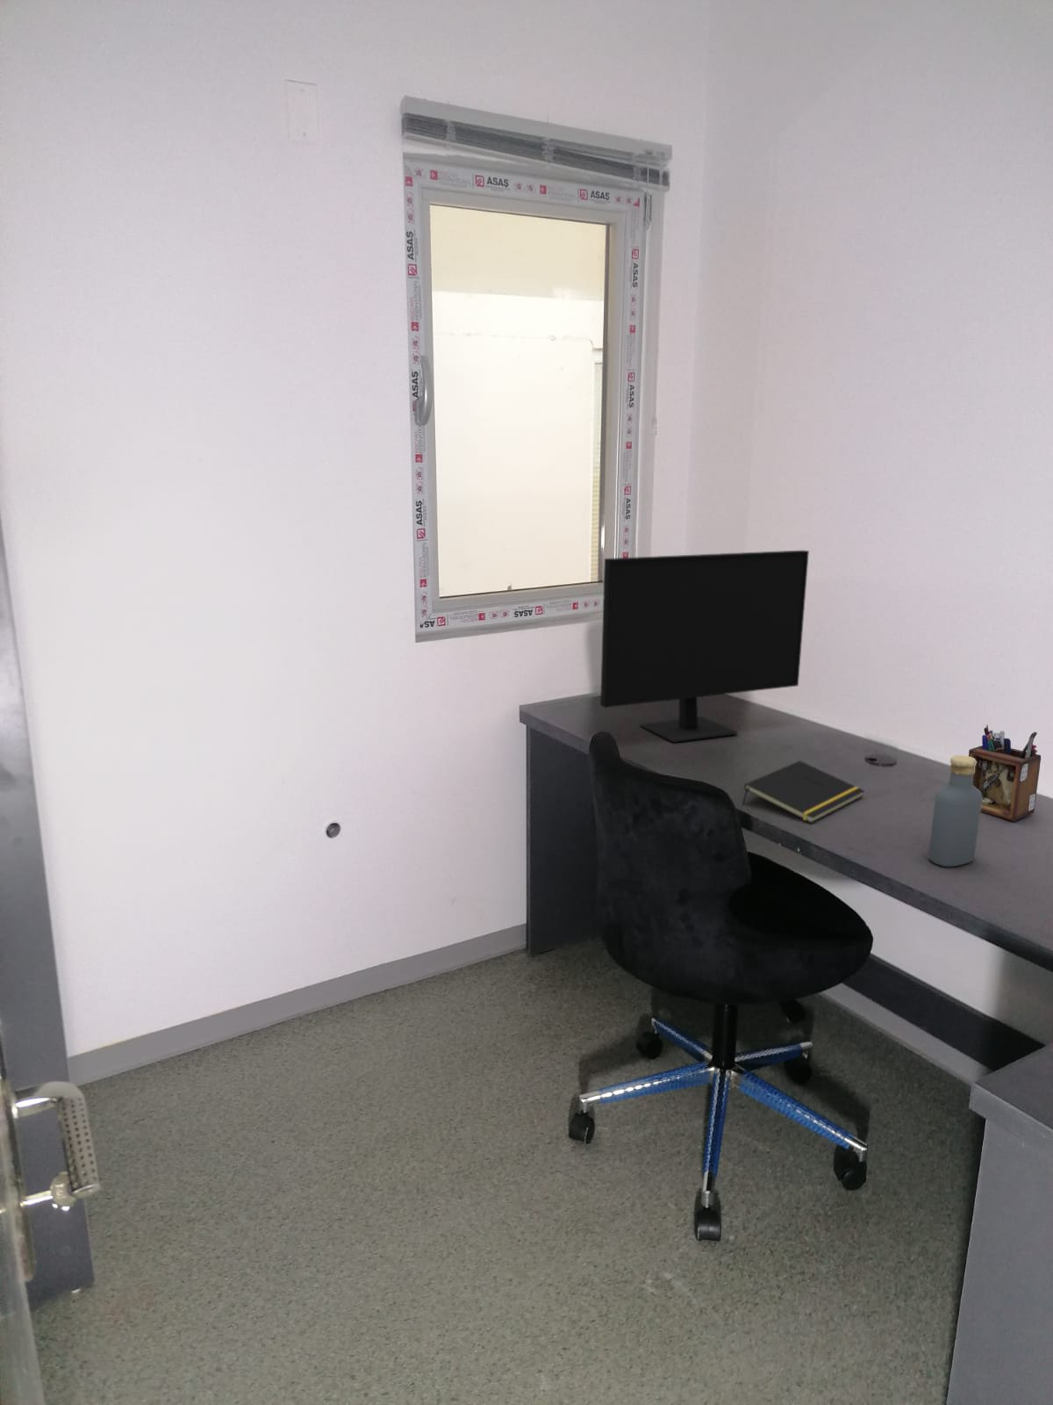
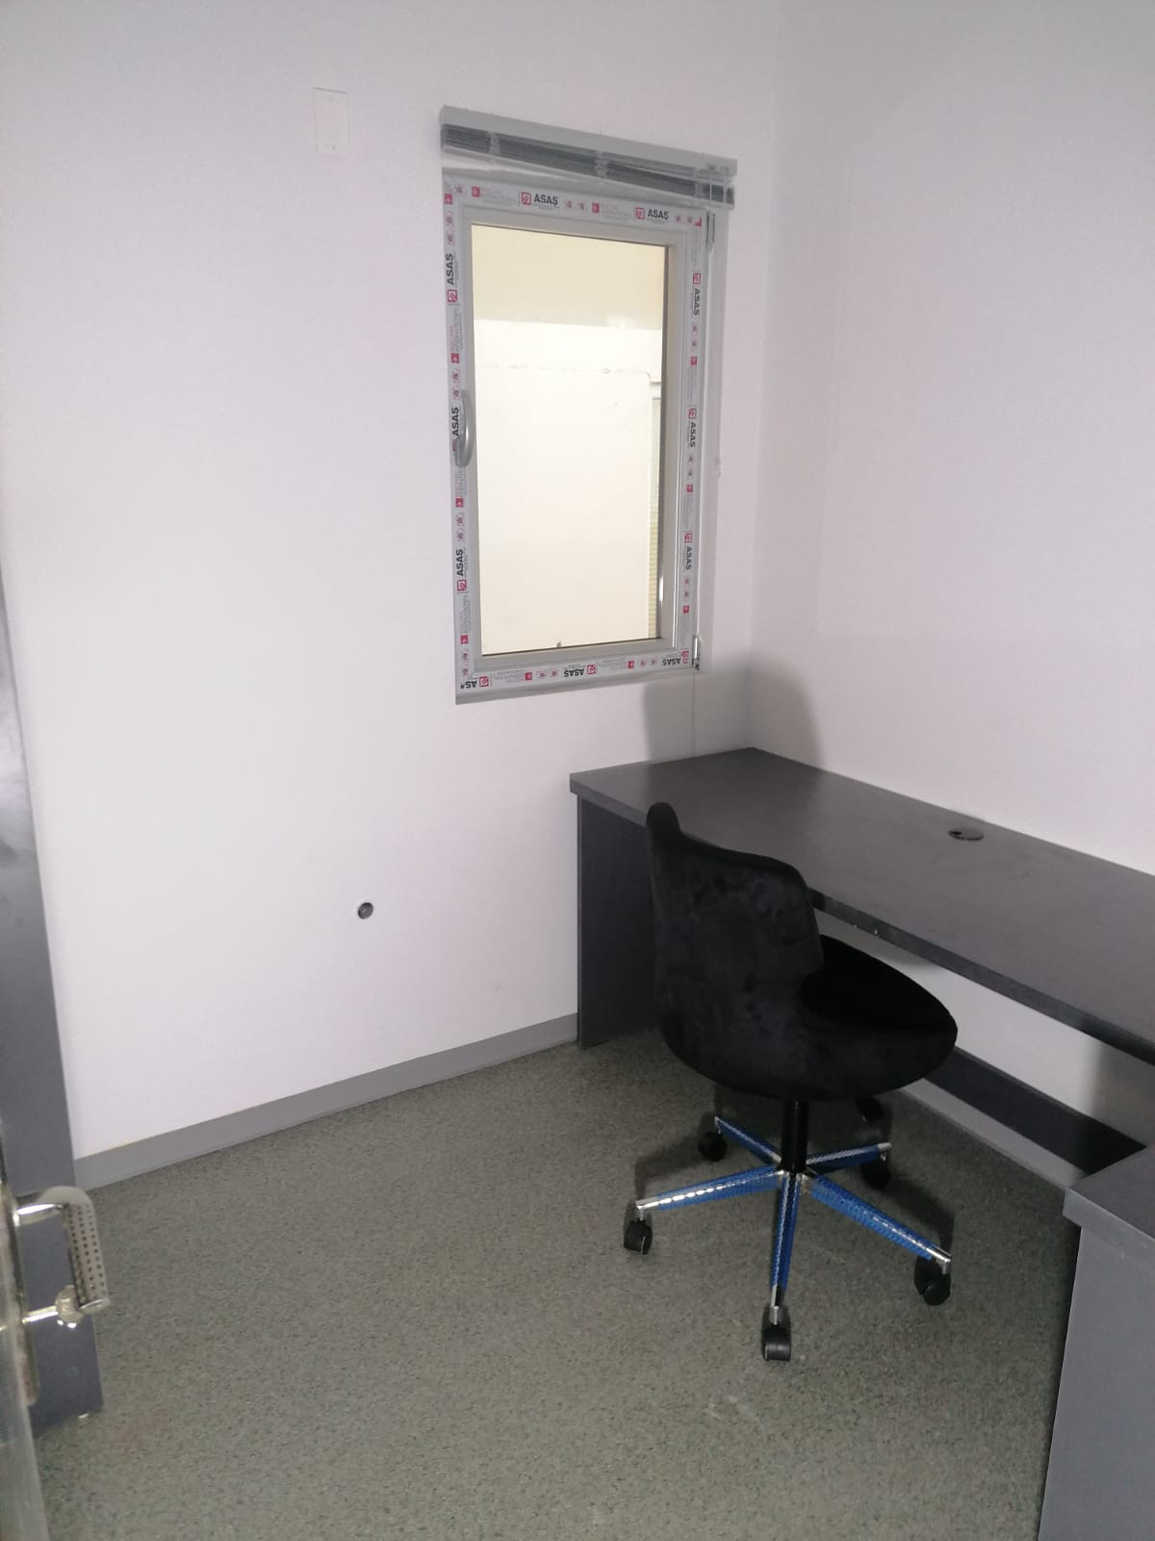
- notepad [741,760,865,824]
- vodka [928,754,982,867]
- monitor [600,550,810,743]
- desk organizer [968,725,1042,822]
